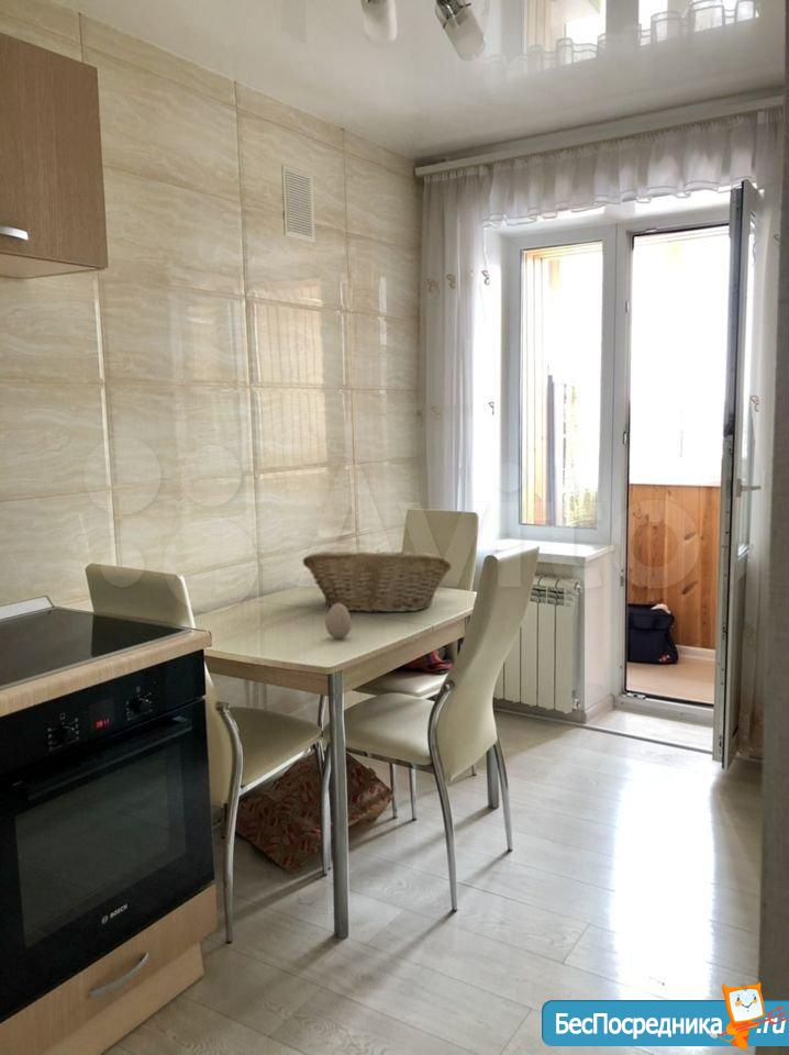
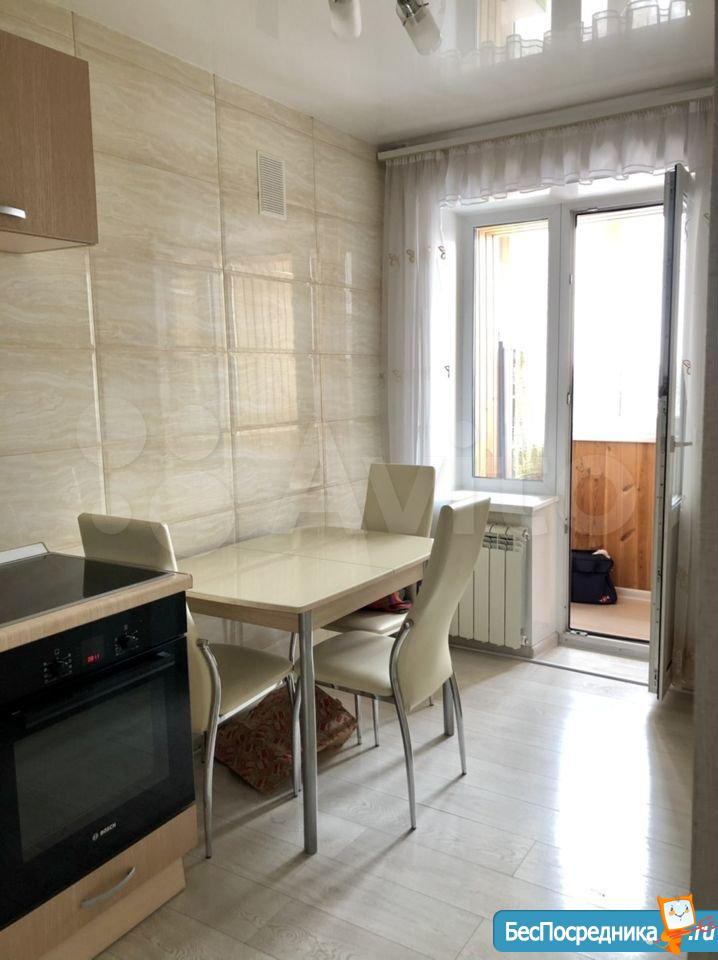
- fruit basket [301,548,453,614]
- decorative egg [325,603,353,640]
